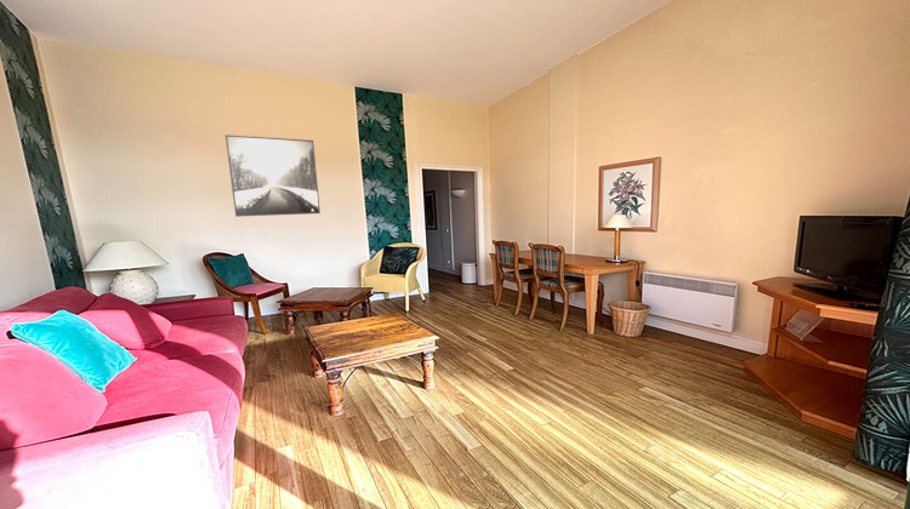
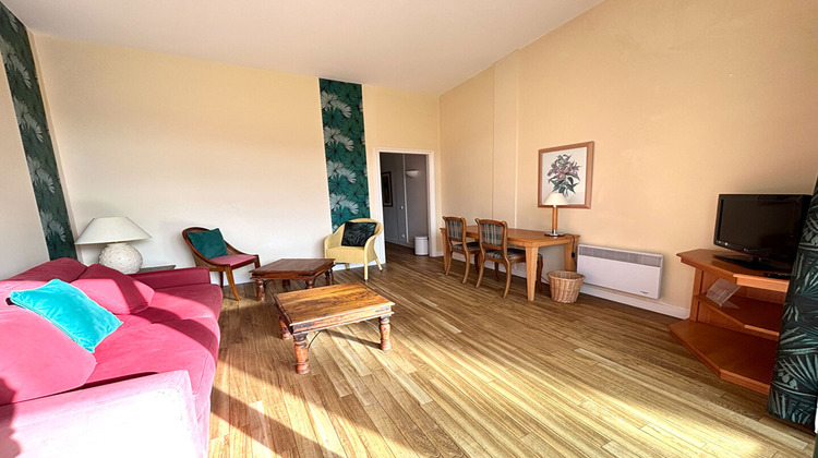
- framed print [224,133,322,218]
